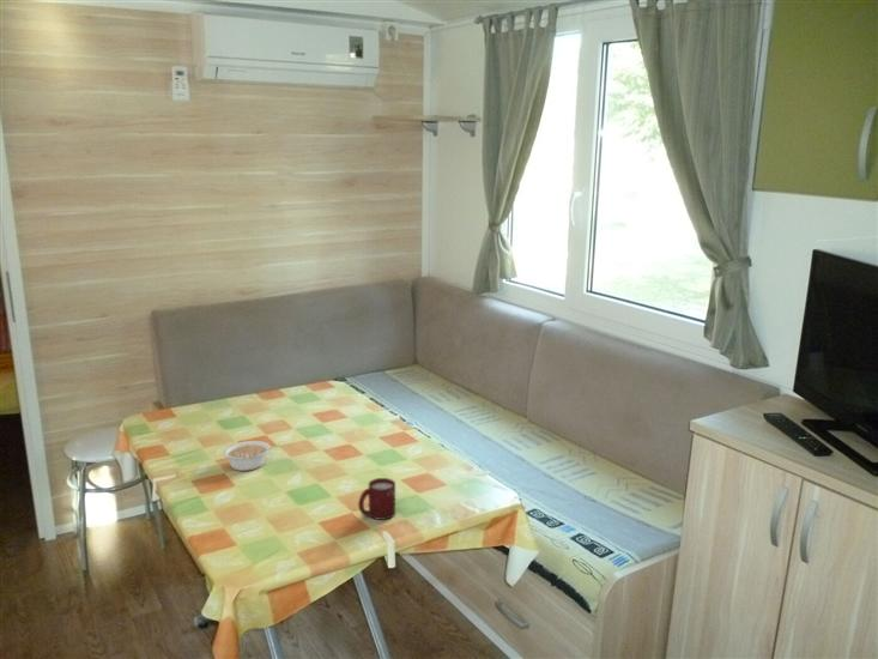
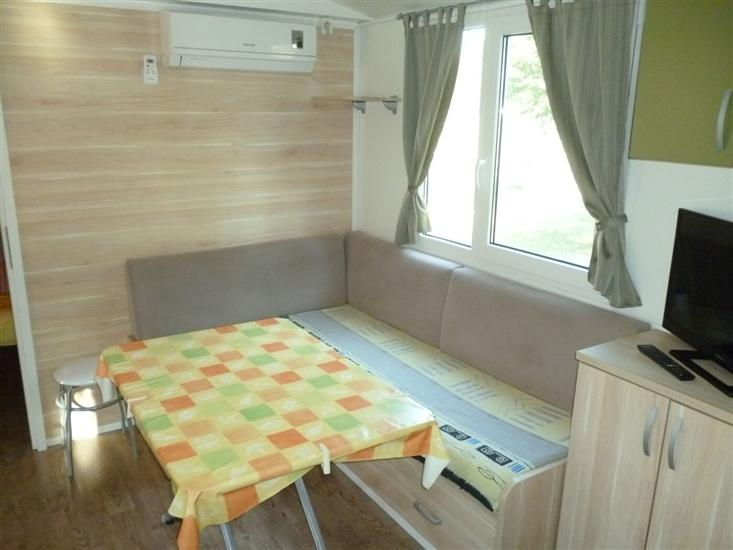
- cup [357,477,396,521]
- legume [222,440,280,472]
